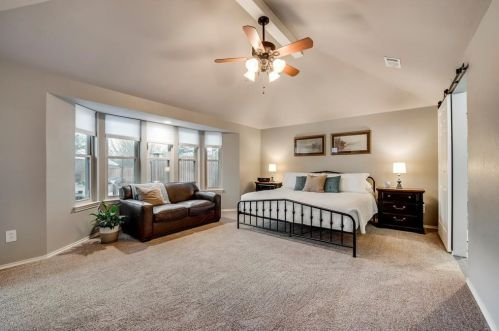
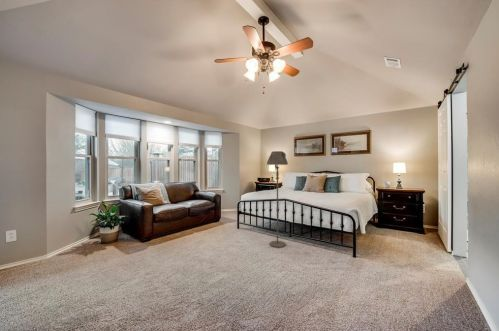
+ floor lamp [266,150,289,248]
